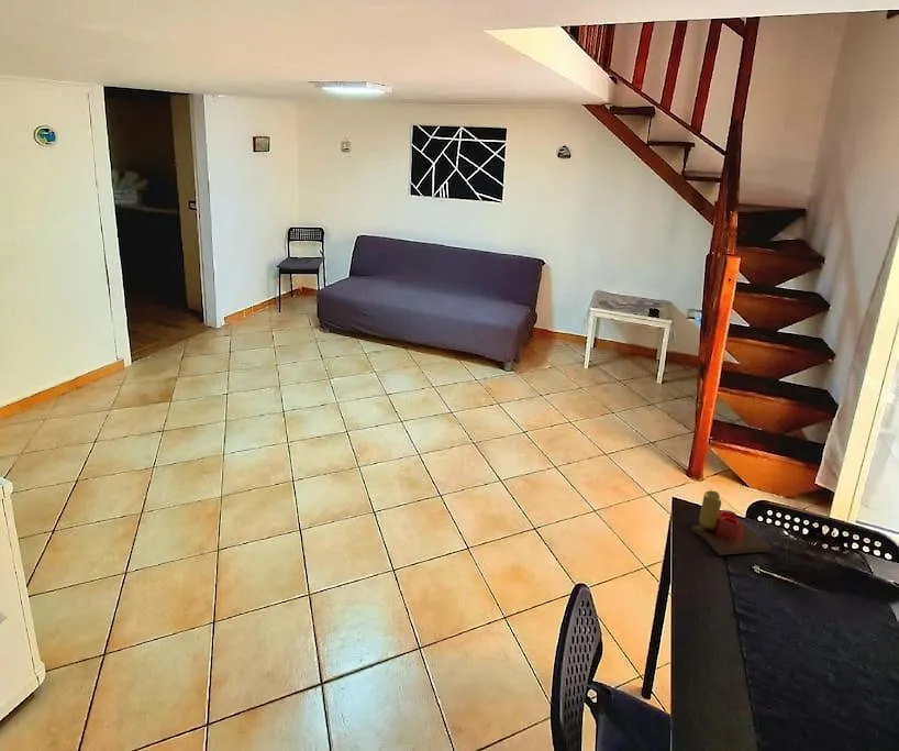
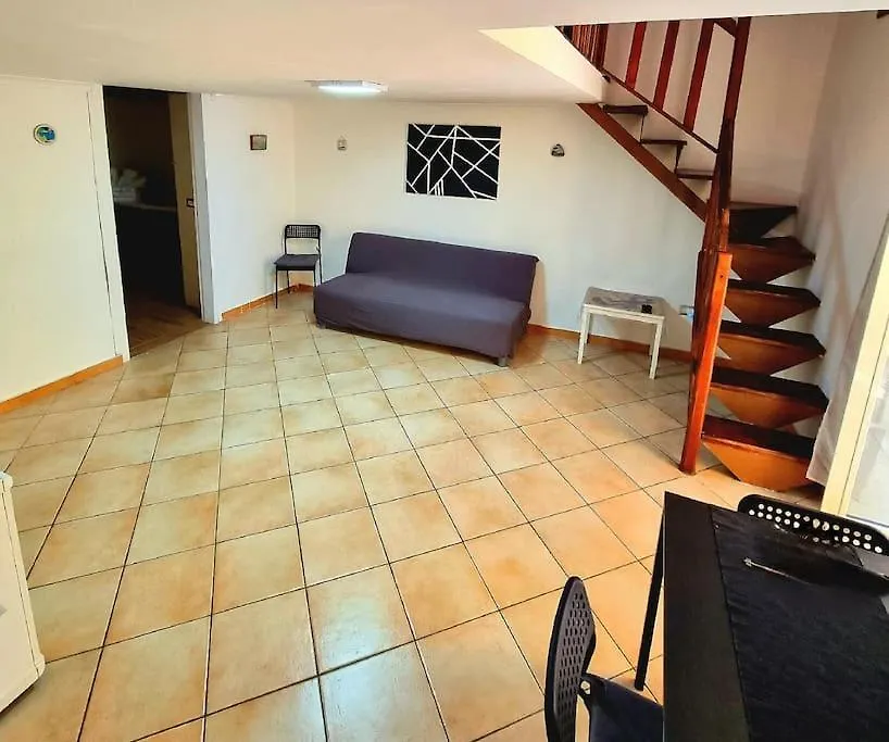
- candle [690,490,773,556]
